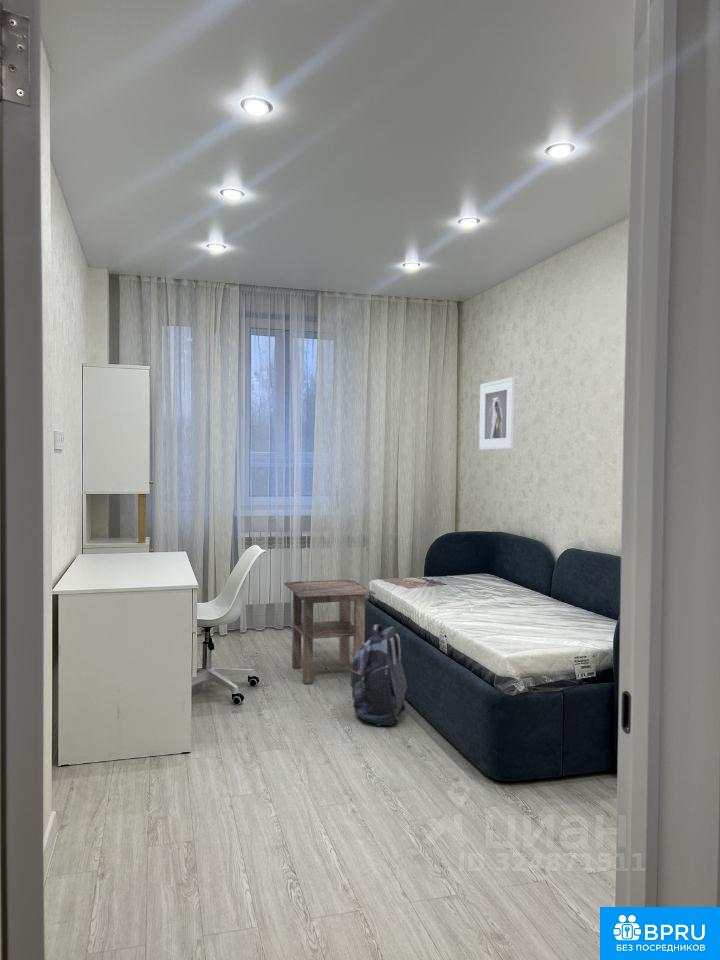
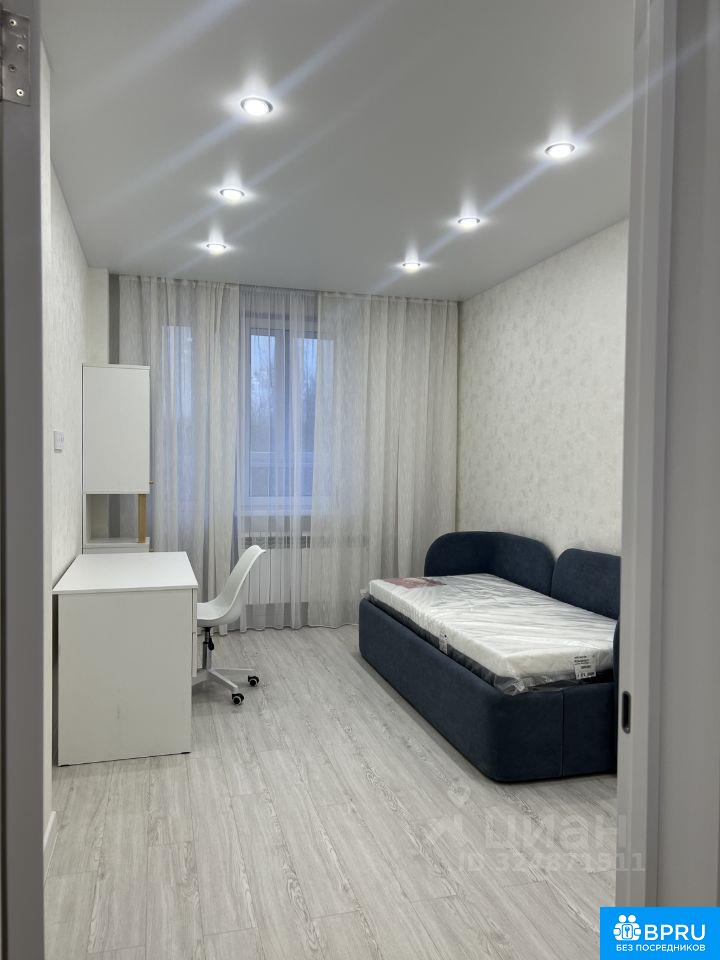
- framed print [478,376,516,451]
- backpack [349,623,409,727]
- side table [283,579,377,685]
